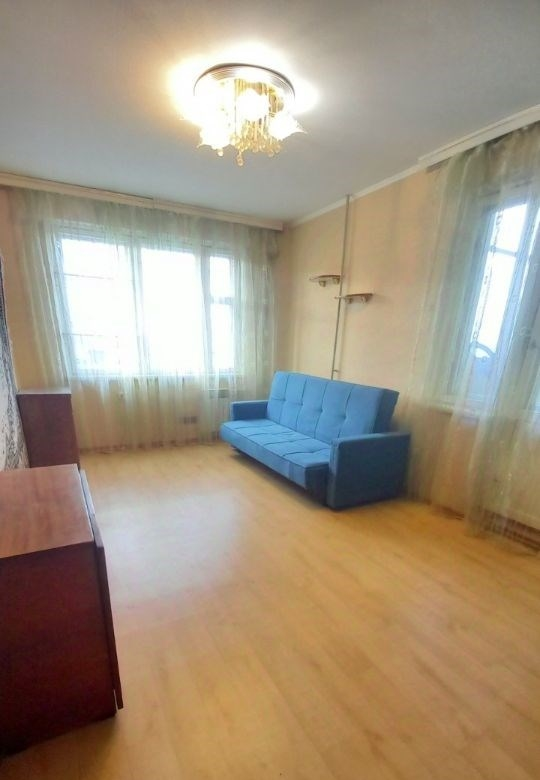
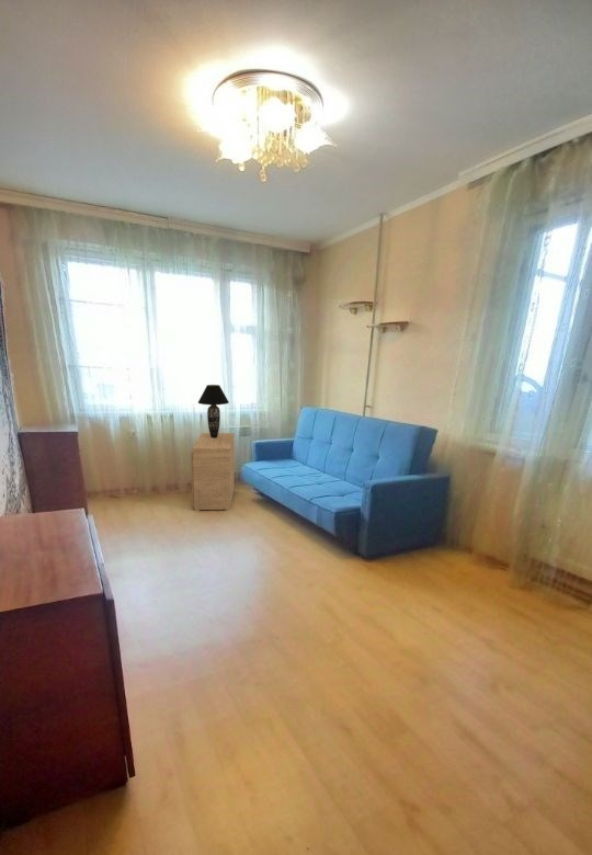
+ side table [190,432,236,512]
+ table lamp [197,384,230,438]
